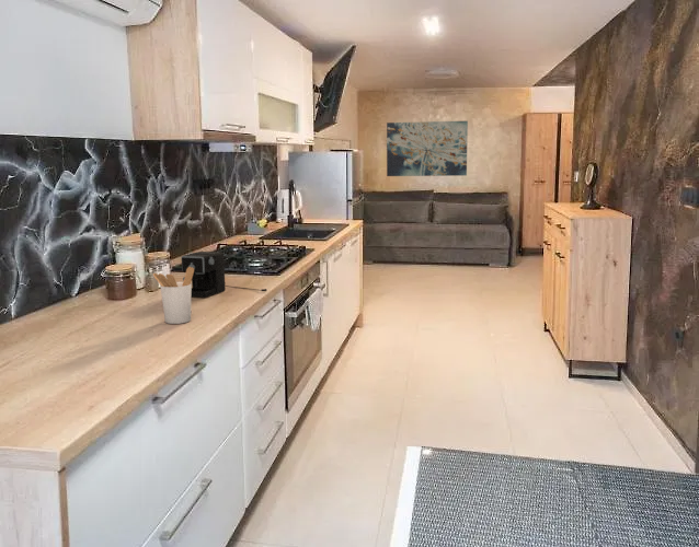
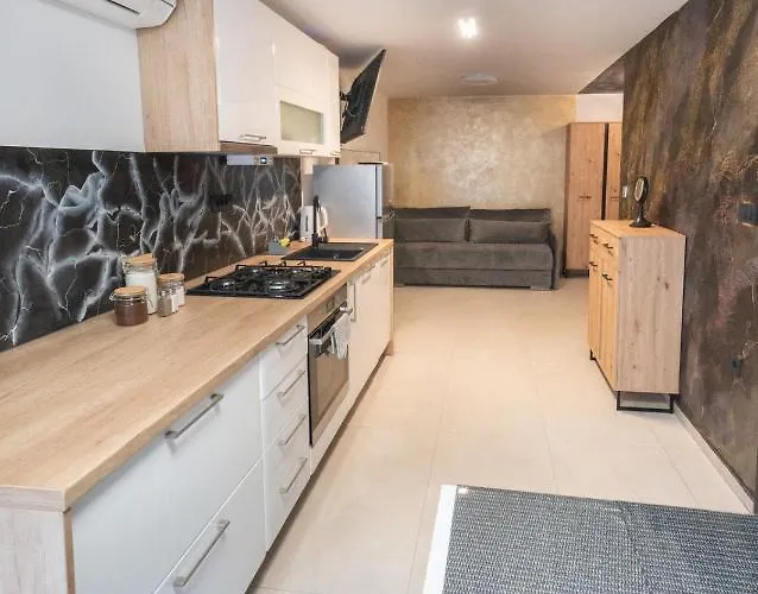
- wall art [386,120,469,177]
- coffee maker [181,251,268,299]
- utensil holder [152,267,194,325]
